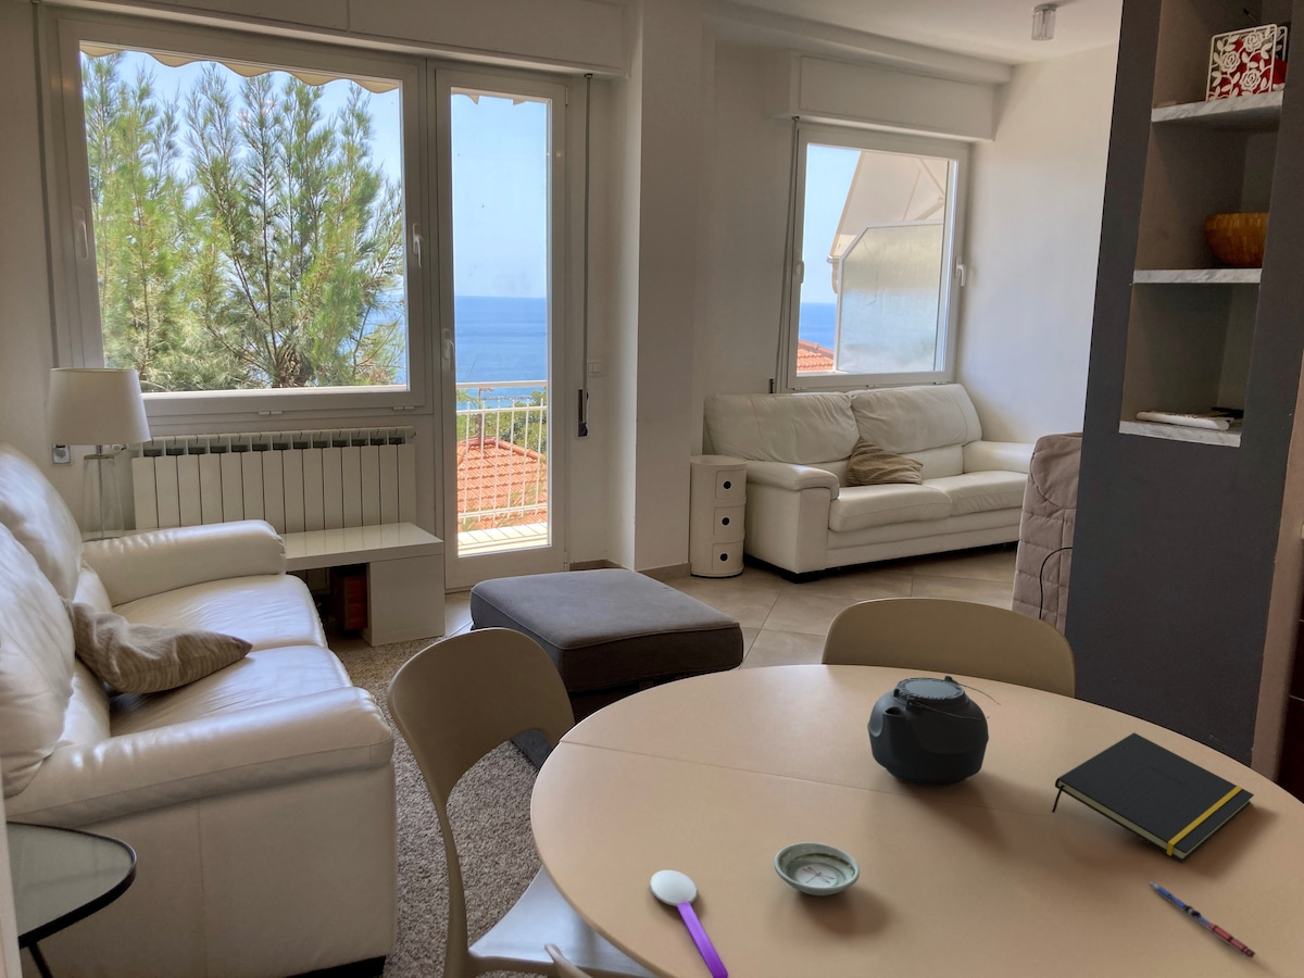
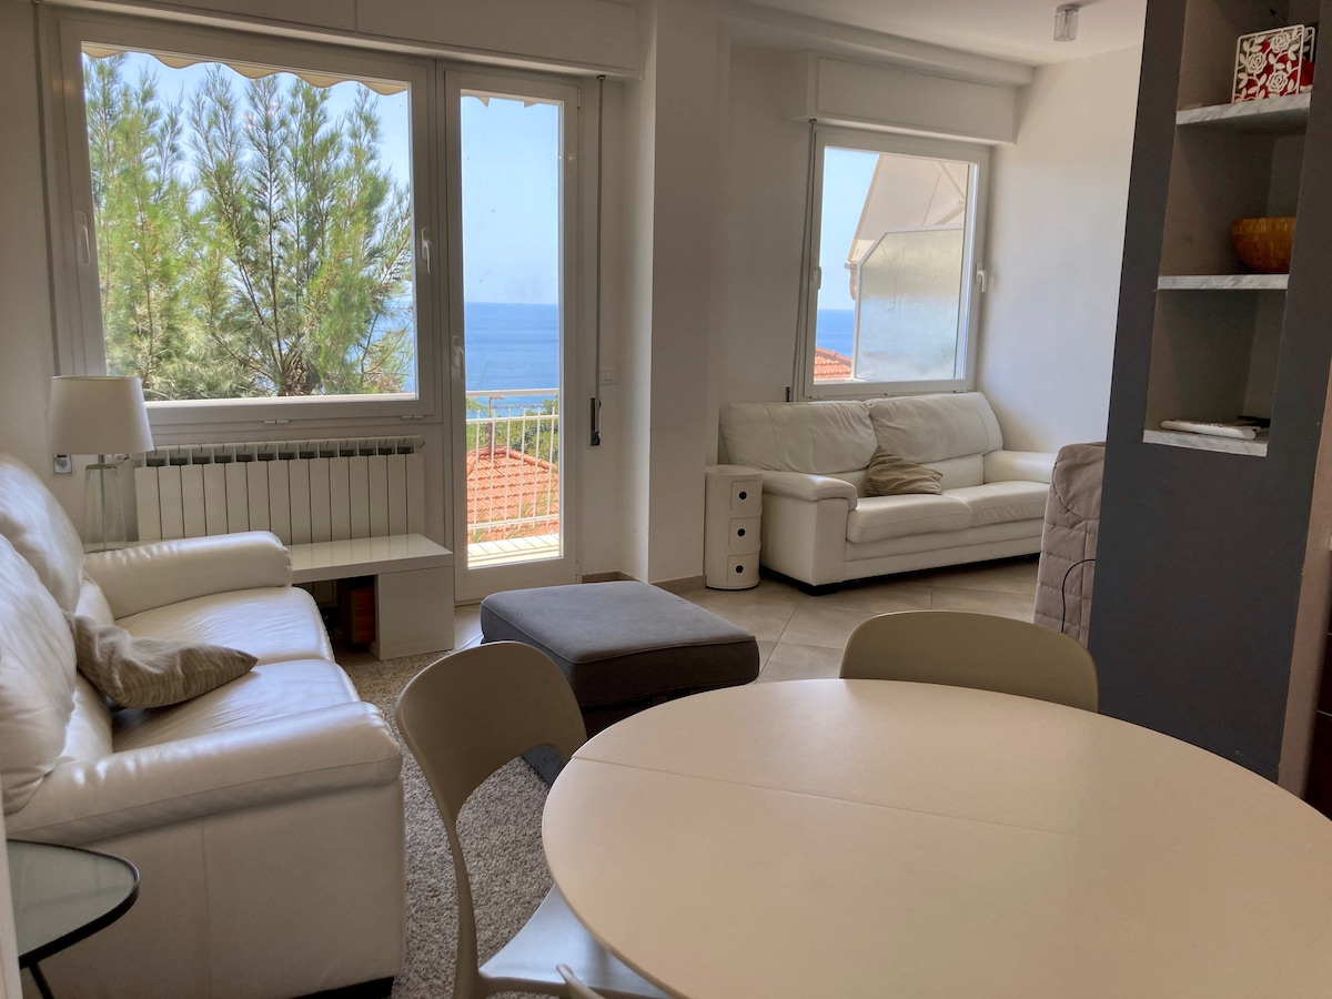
- pen [1146,880,1257,960]
- notepad [1051,731,1255,863]
- saucer [773,841,861,896]
- teapot [866,675,1002,788]
- spoon [649,869,729,978]
